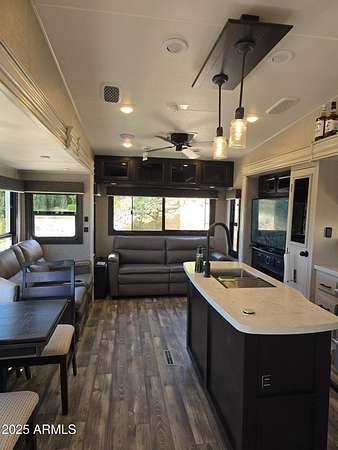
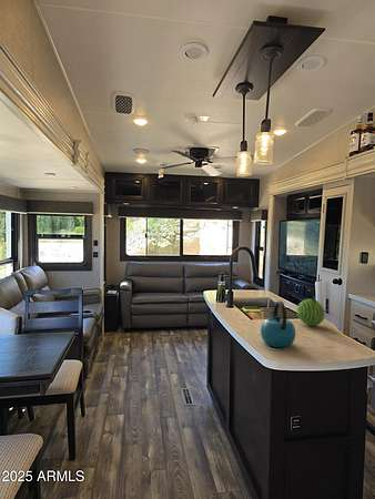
+ kettle [260,301,296,348]
+ fruit [296,295,326,327]
